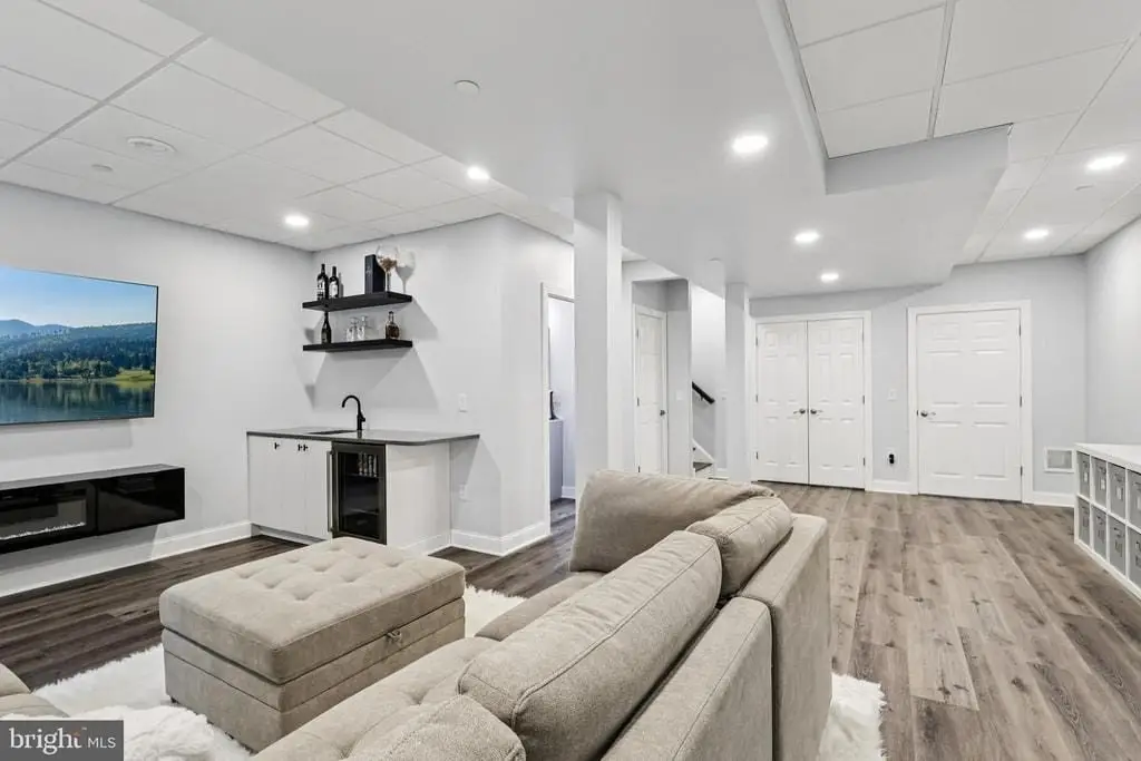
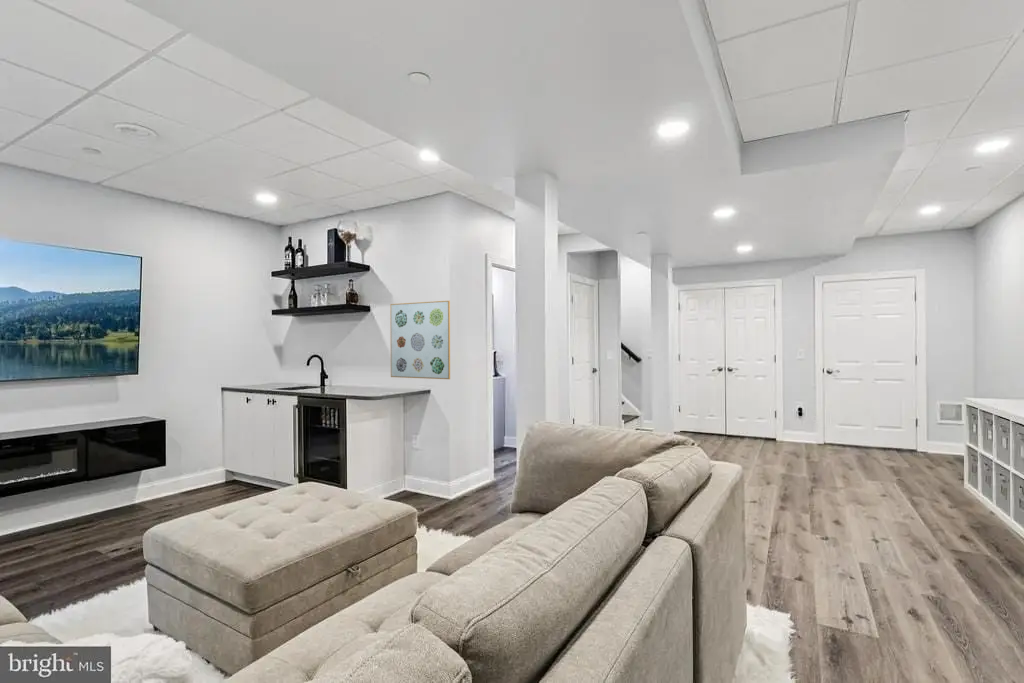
+ wall art [389,300,451,380]
